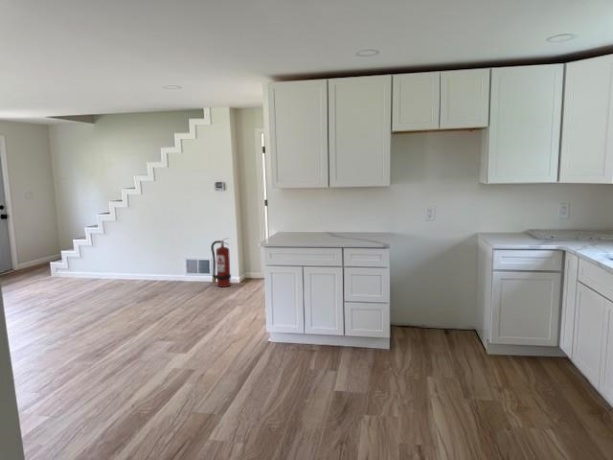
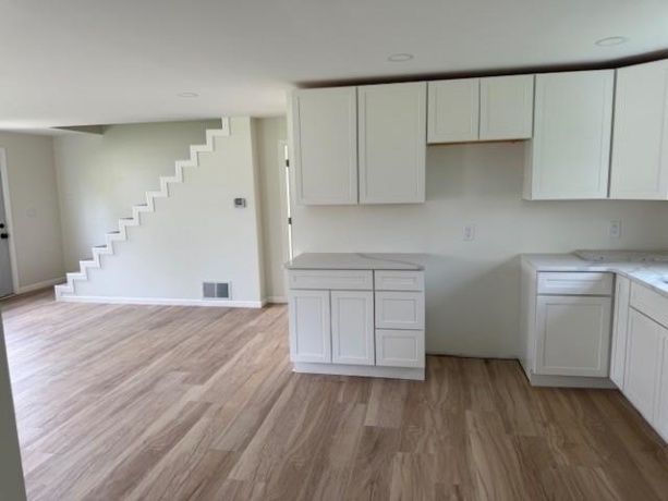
- fire extinguisher [210,237,232,288]
